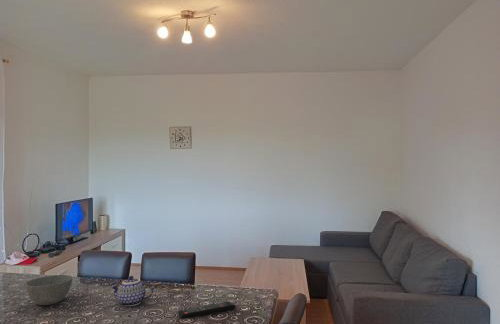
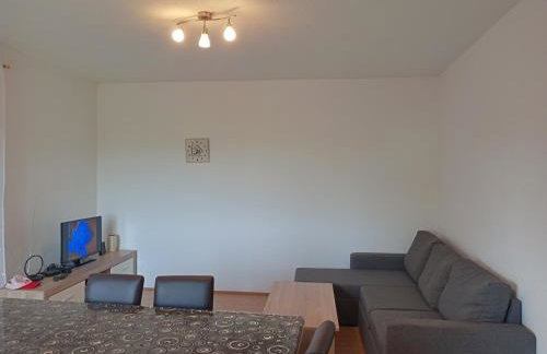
- teapot [109,275,155,307]
- remote control [177,300,237,320]
- bowl [24,274,74,306]
